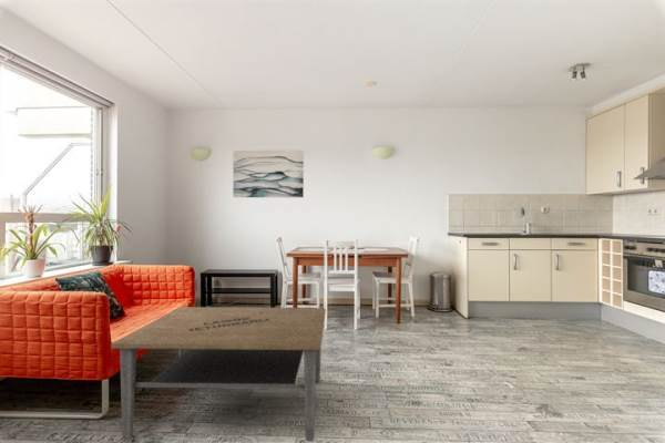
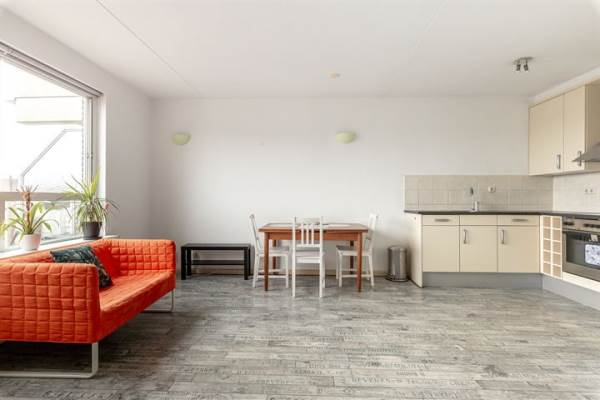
- coffee table [110,306,327,442]
- wall art [232,150,305,198]
